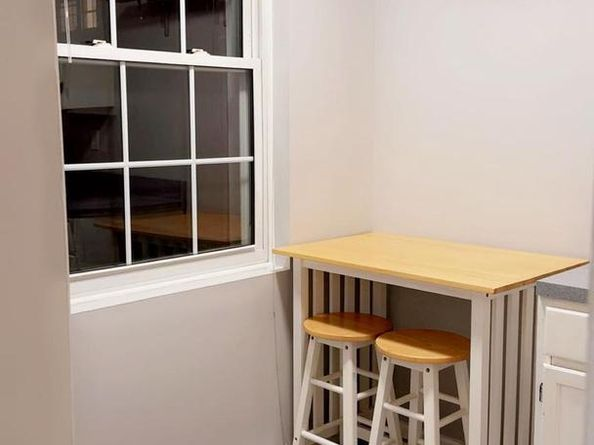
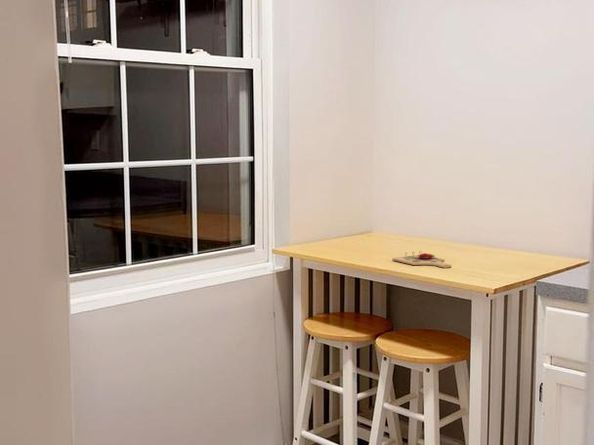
+ cutting board [391,250,452,269]
